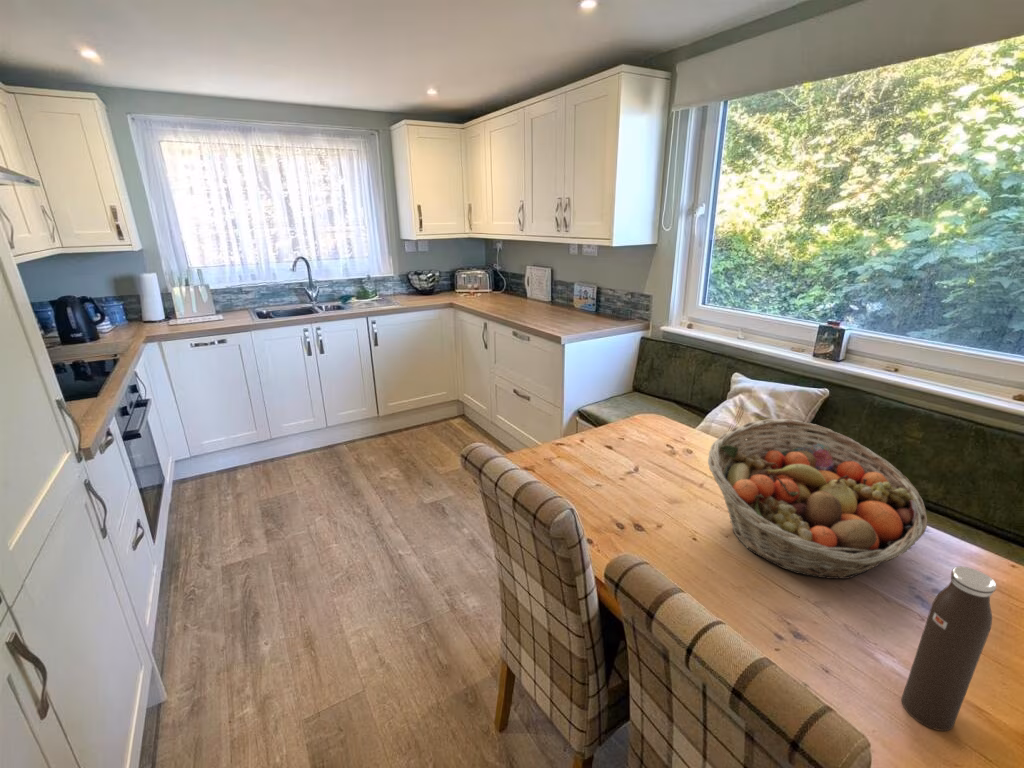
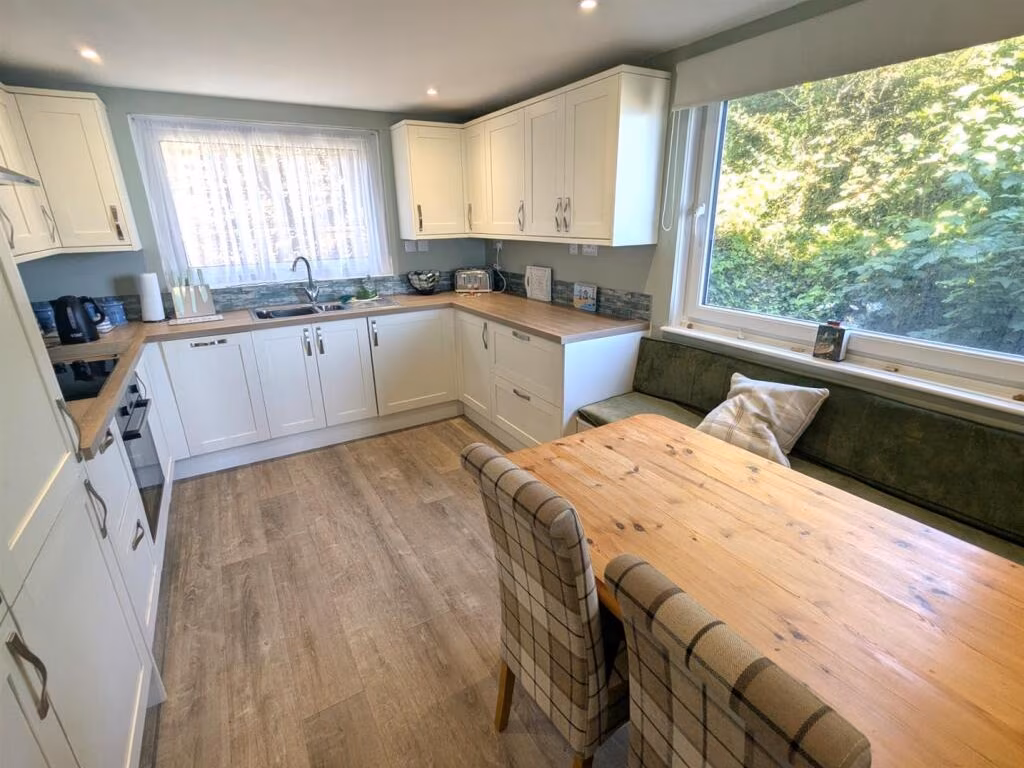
- fruit basket [707,418,928,580]
- water bottle [901,566,997,732]
